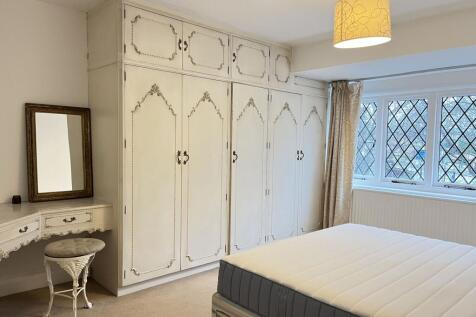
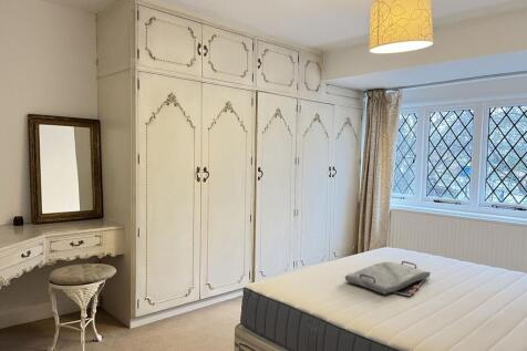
+ serving tray [344,260,432,298]
